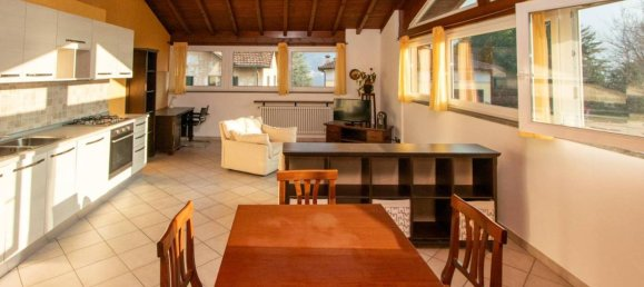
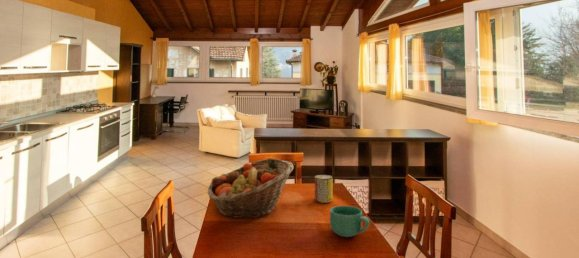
+ beverage can [314,174,334,204]
+ mug [329,205,371,238]
+ fruit basket [207,157,295,219]
